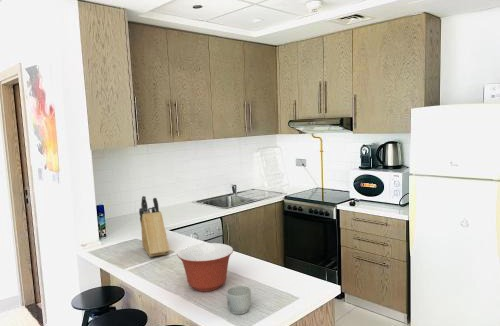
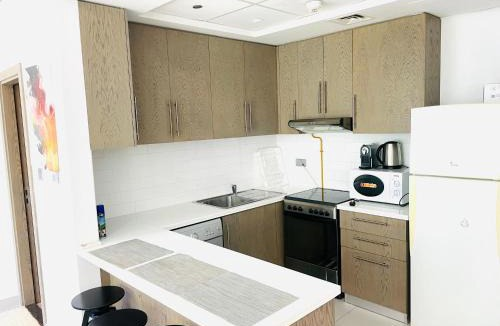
- knife block [138,195,171,258]
- mixing bowl [177,242,234,292]
- mug [226,285,252,315]
